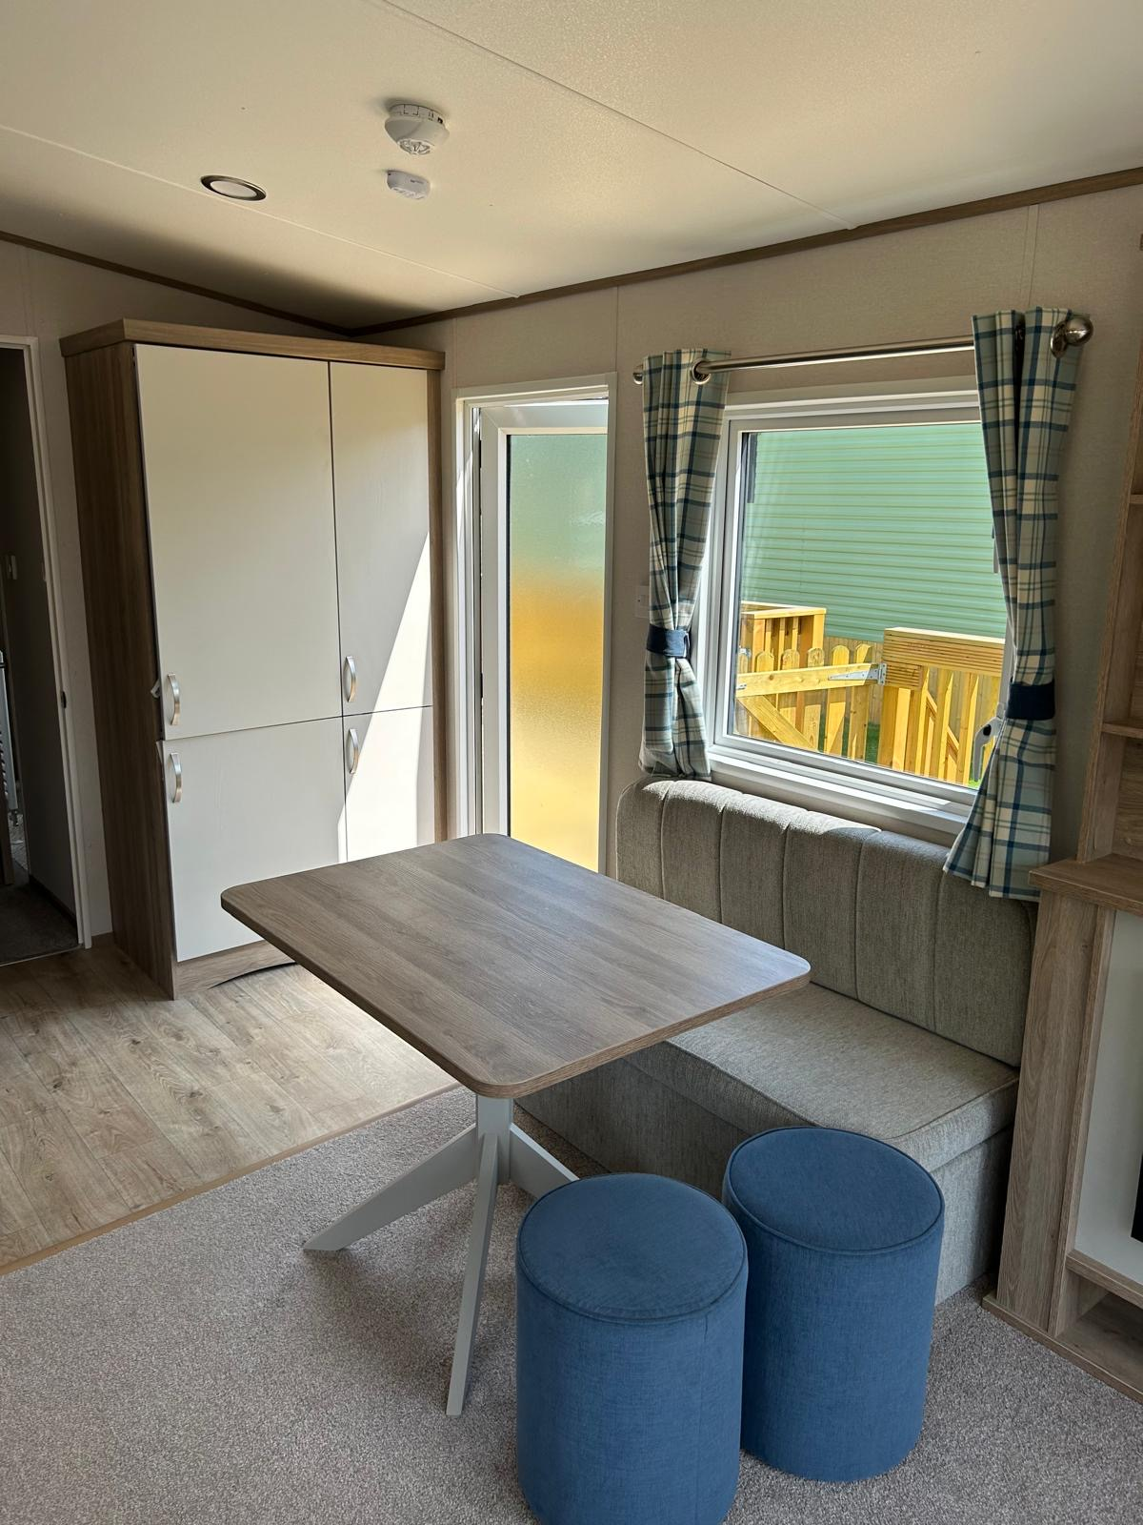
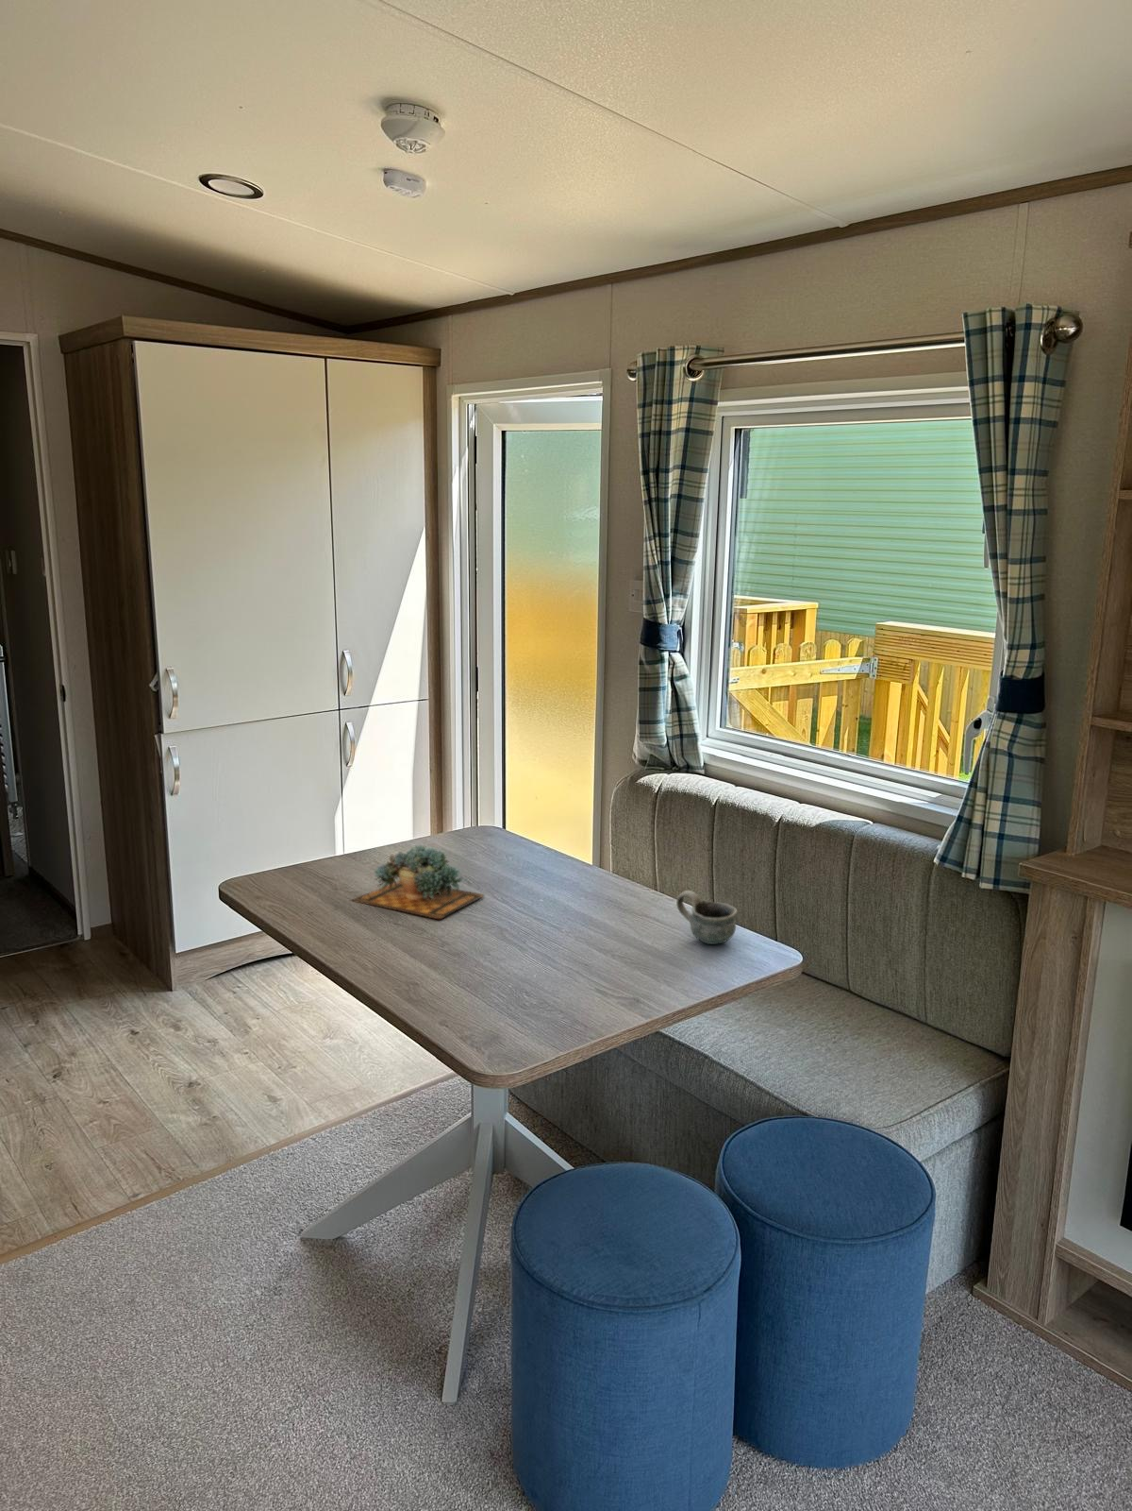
+ mug [675,890,737,946]
+ succulent plant [350,844,486,920]
